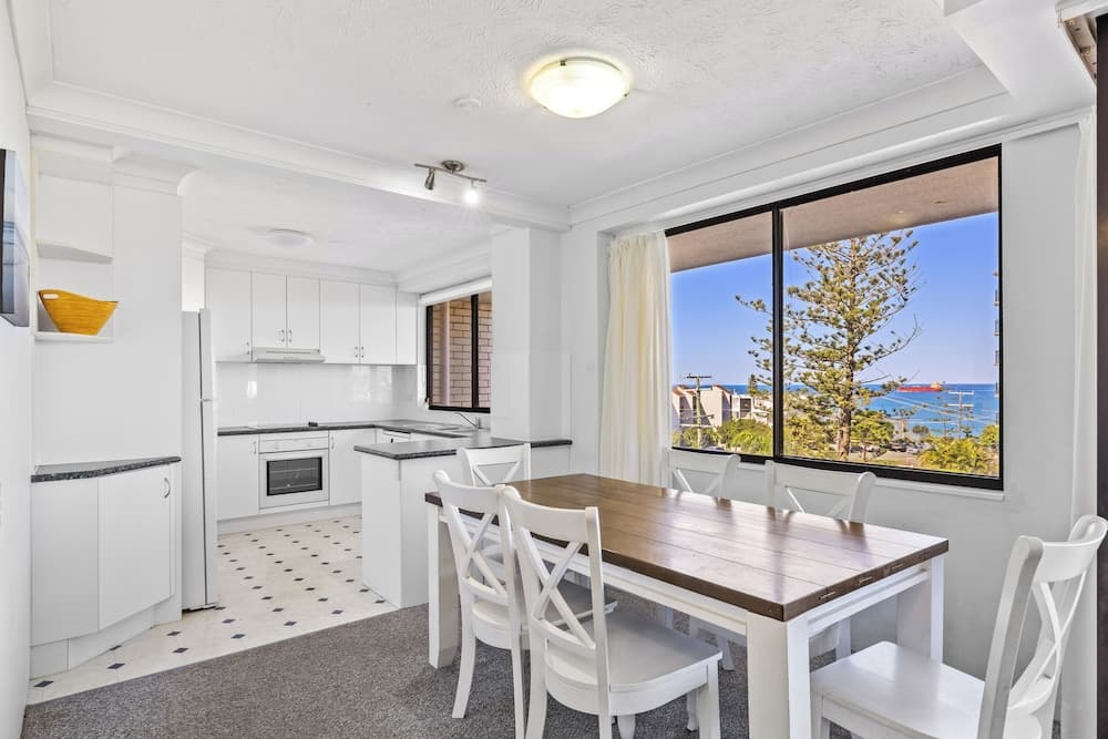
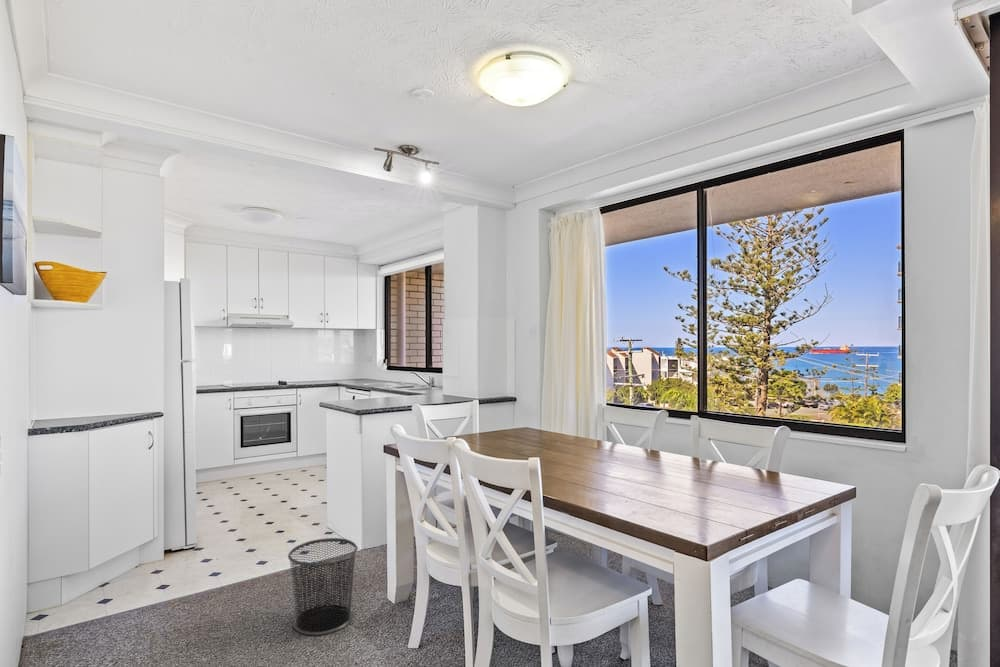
+ waste bin [287,537,359,636]
